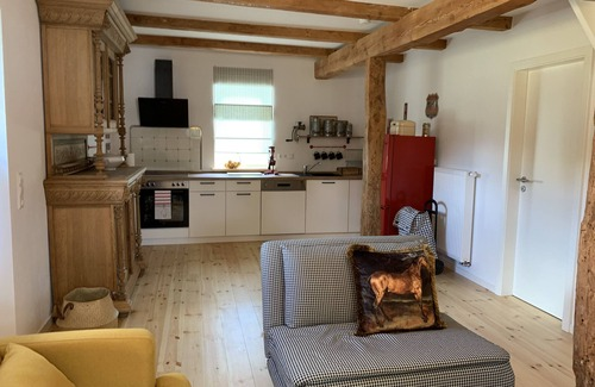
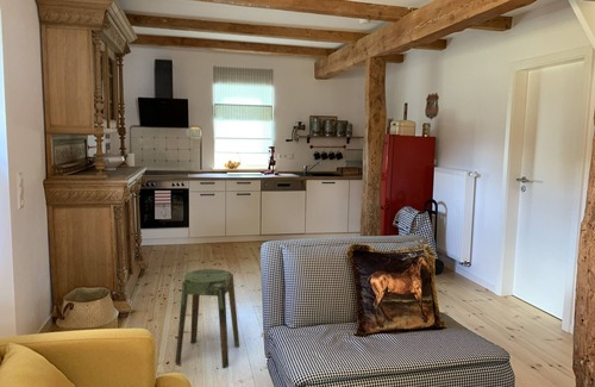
+ stool [175,268,240,369]
